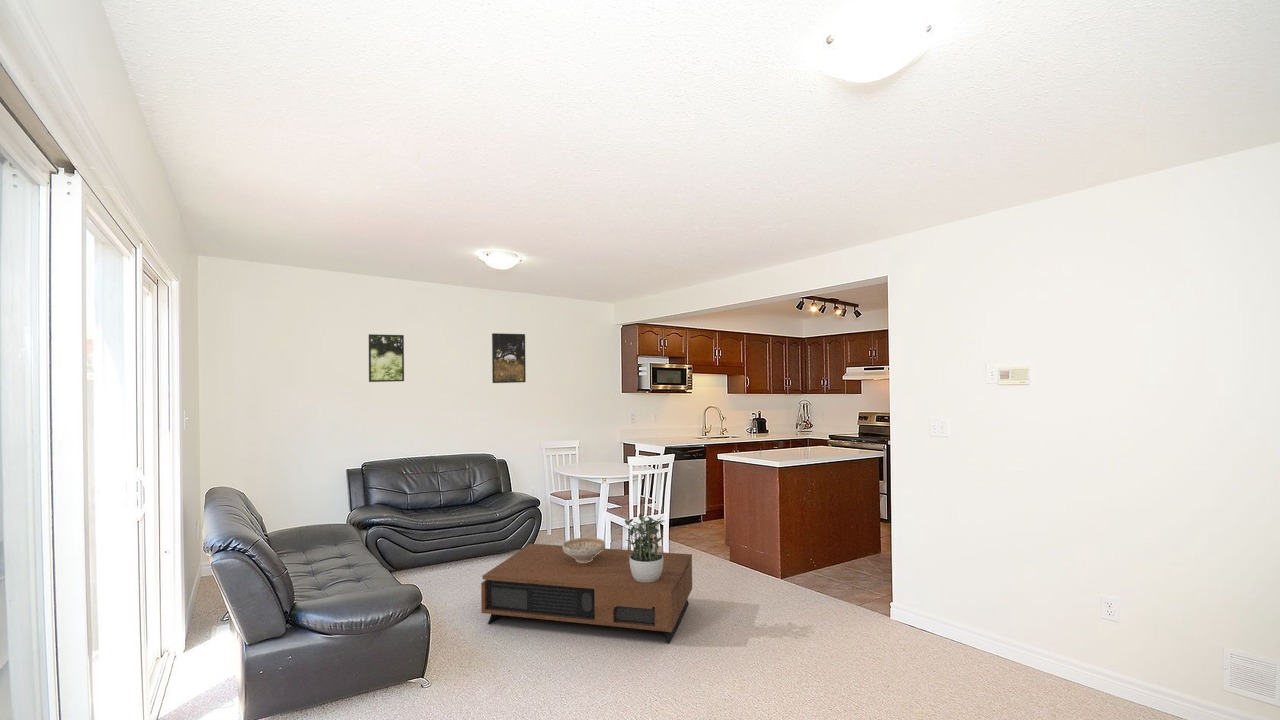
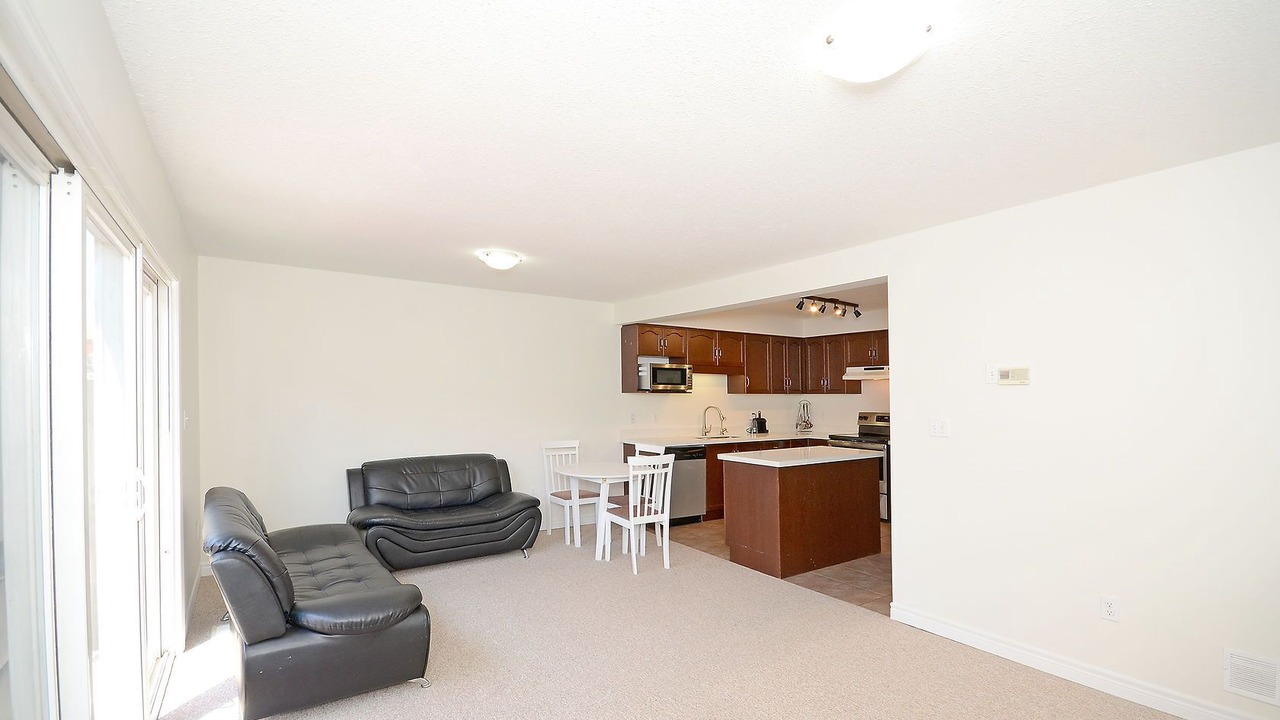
- potted plant [621,512,665,583]
- coffee table [480,543,693,645]
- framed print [368,333,405,383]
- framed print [491,332,527,384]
- decorative bowl [562,536,606,563]
